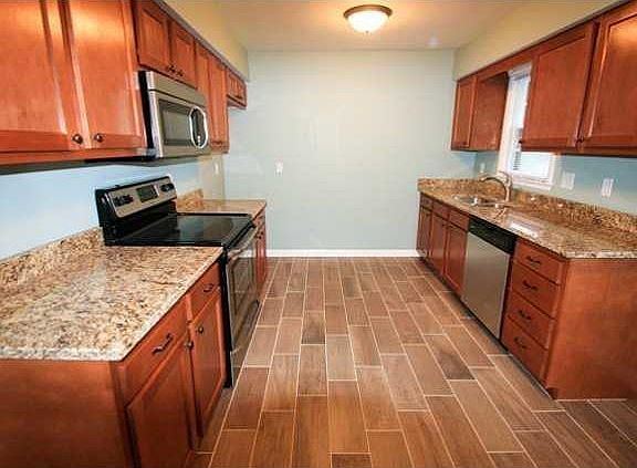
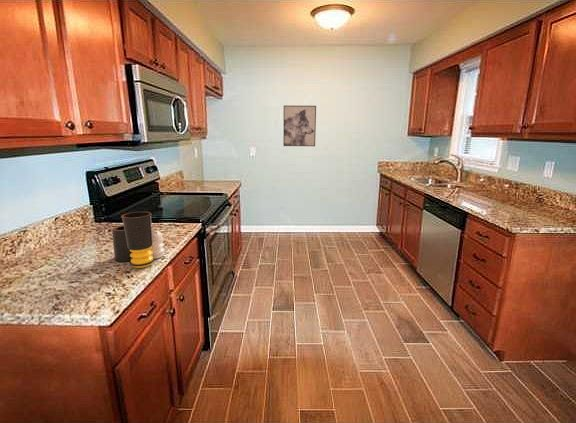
+ wall art [282,104,317,147]
+ water filter [111,211,166,269]
